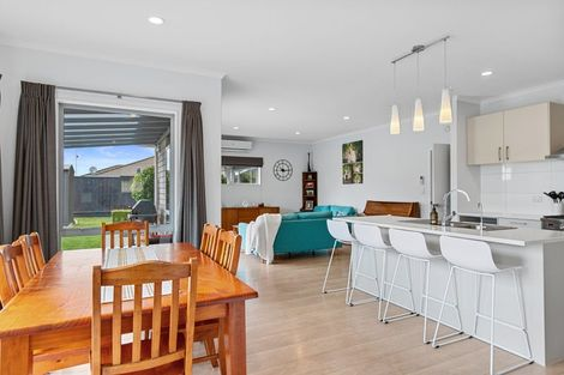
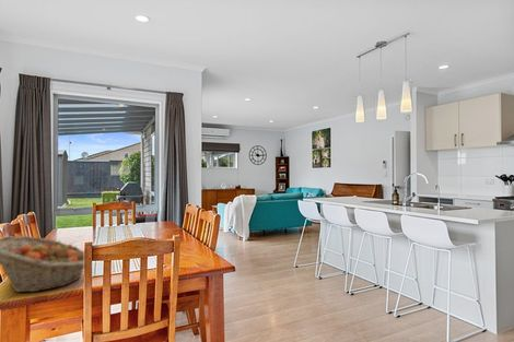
+ fruit basket [0,235,85,293]
